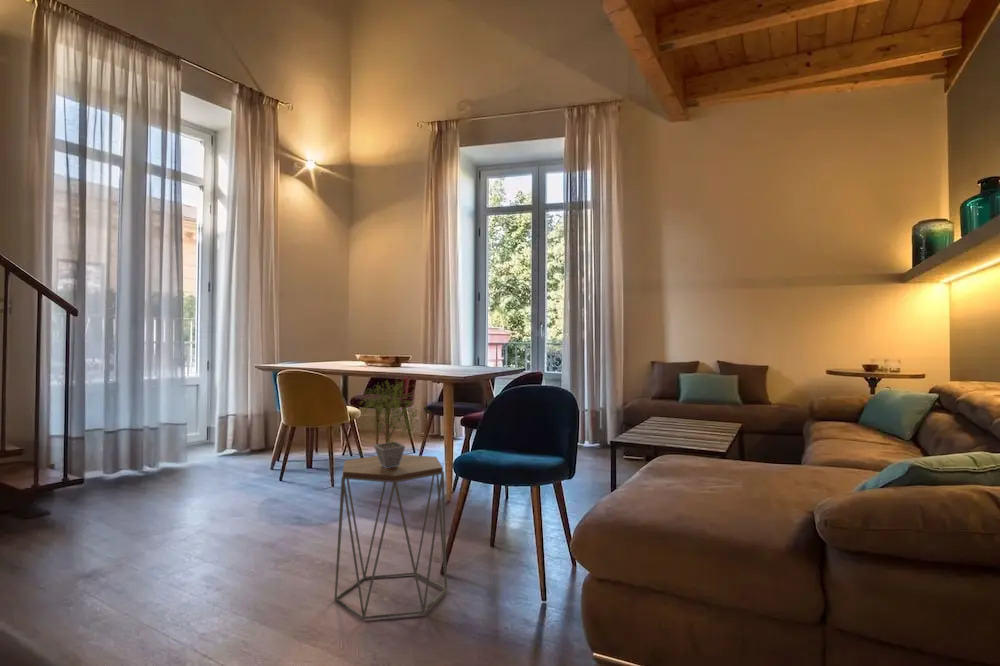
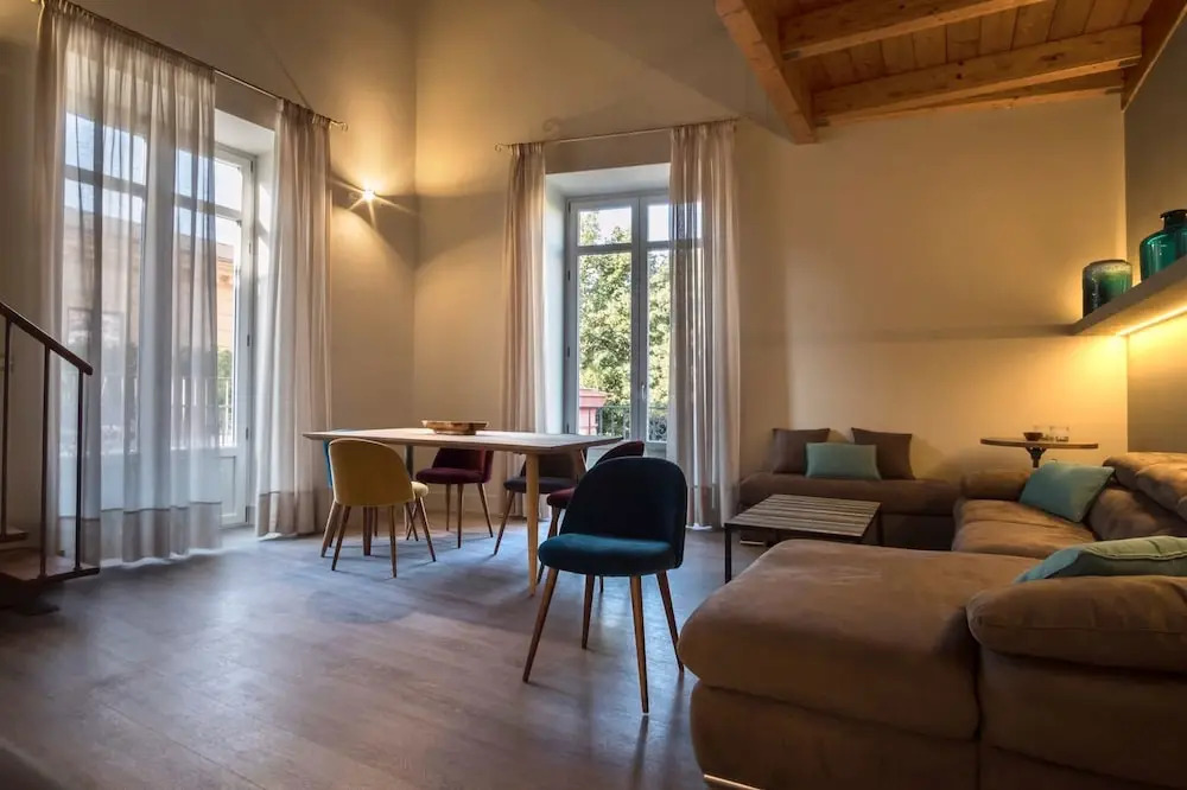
- side table [333,454,448,620]
- potted plant [350,372,432,468]
